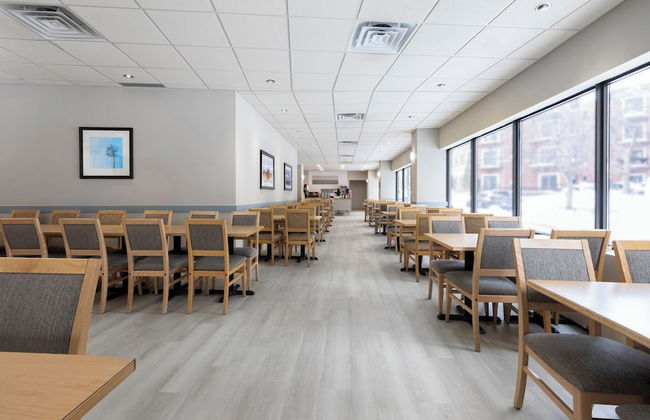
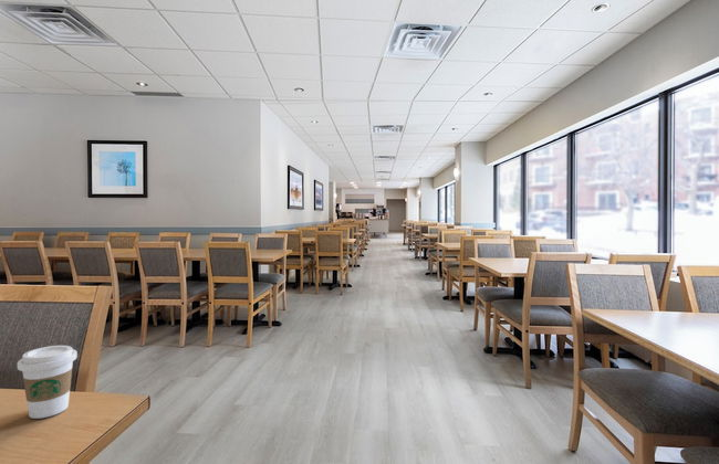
+ coffee cup [17,345,79,420]
